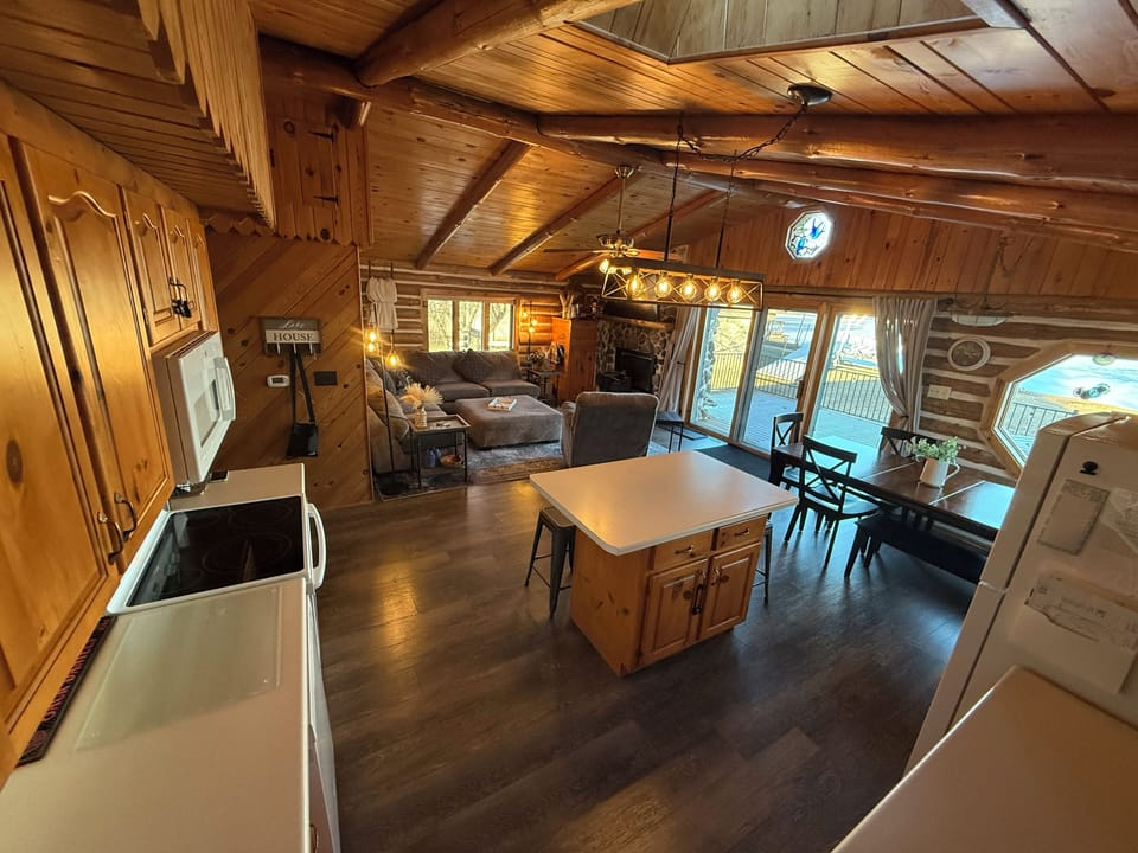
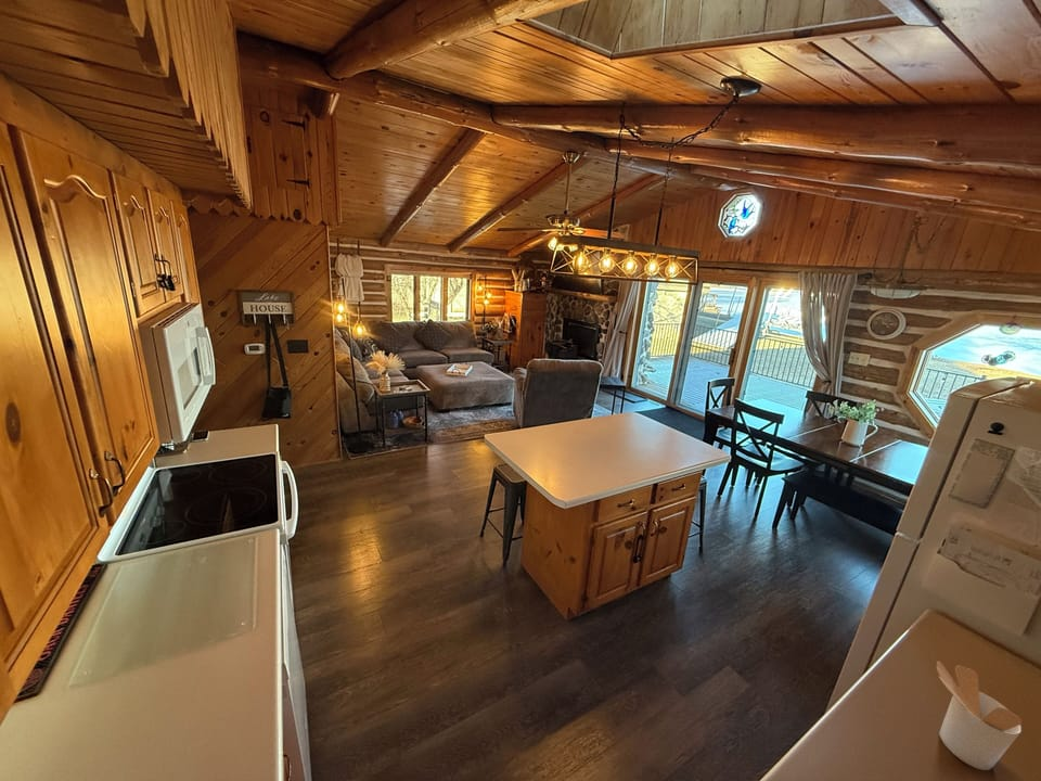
+ utensil holder [936,661,1024,771]
